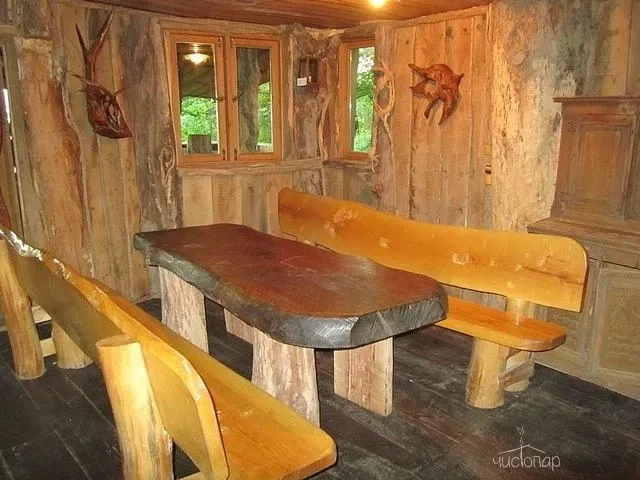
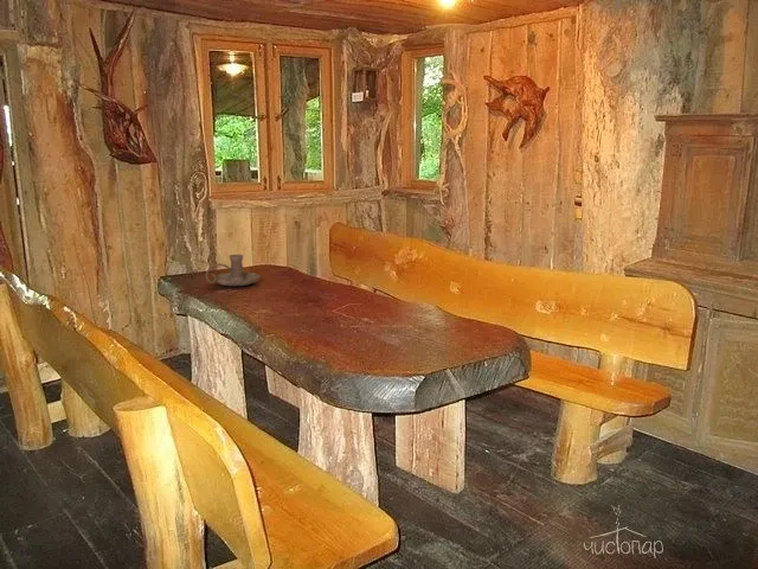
+ candle holder [204,254,261,287]
